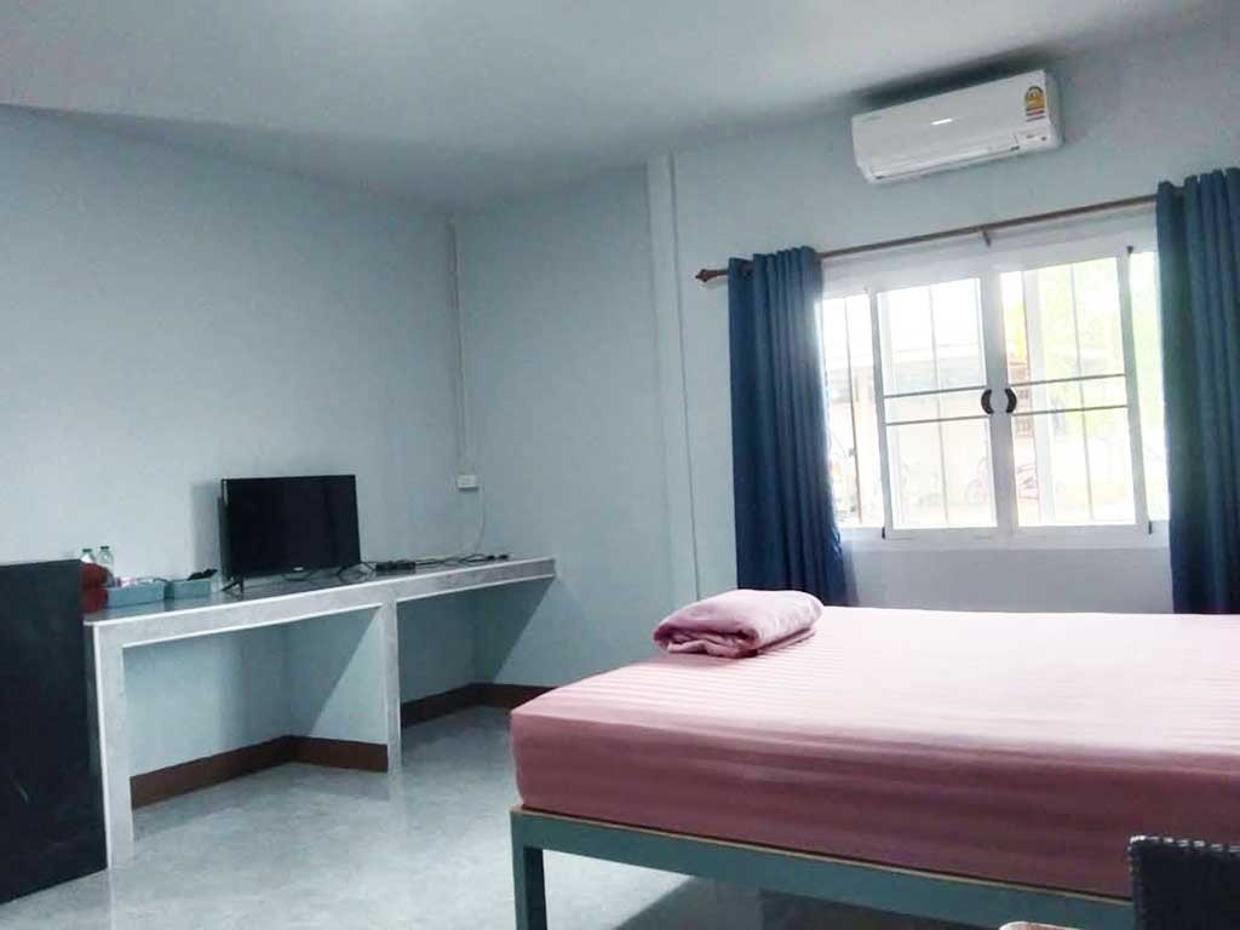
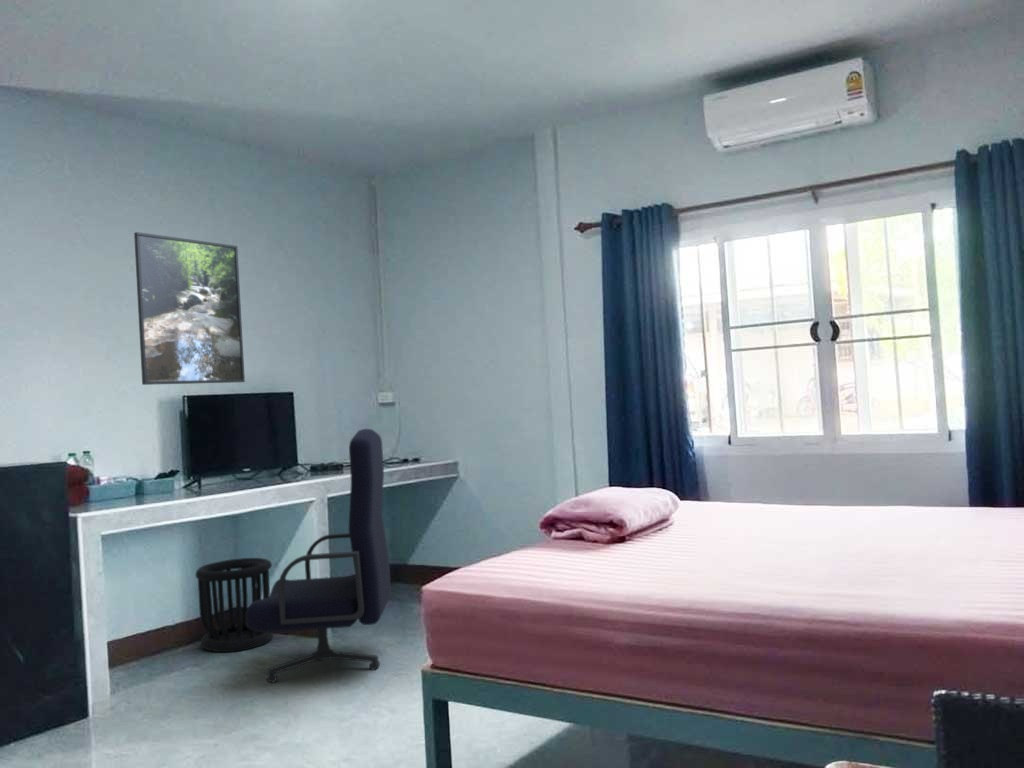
+ wastebasket [194,557,274,653]
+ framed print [133,231,246,386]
+ office chair [246,428,392,684]
